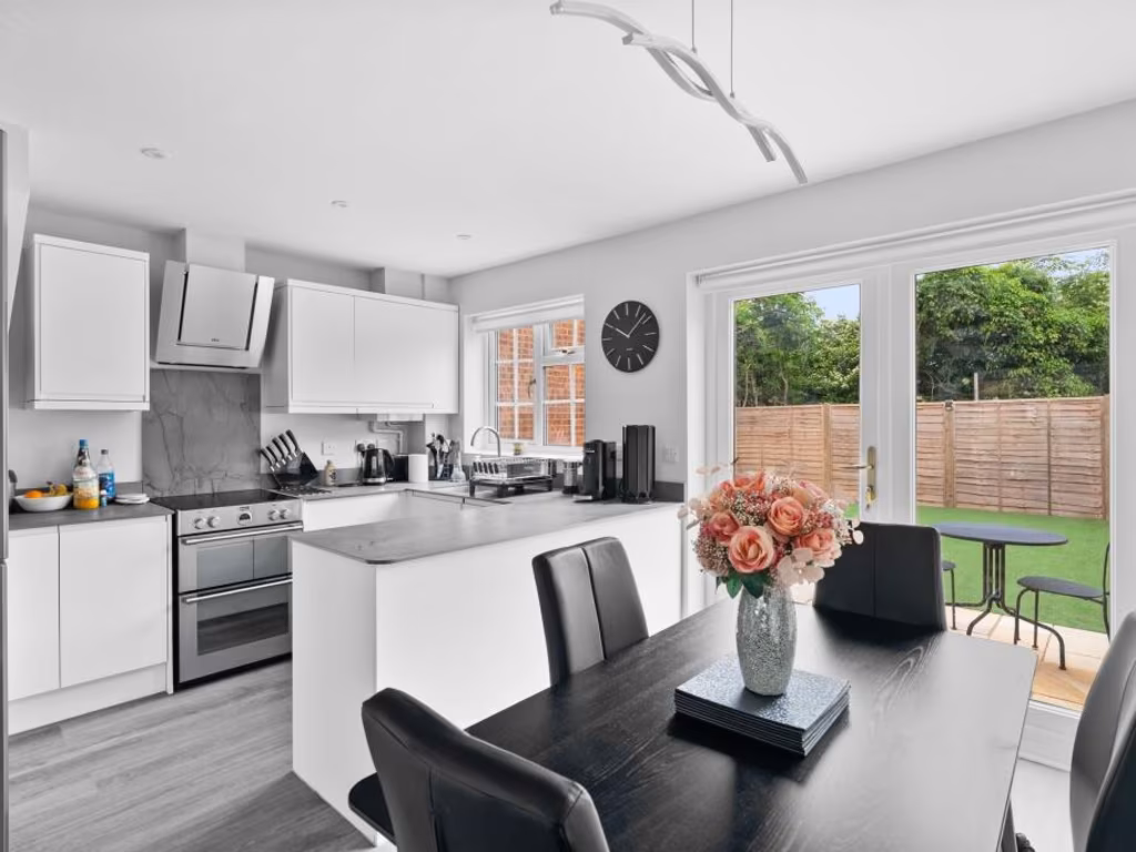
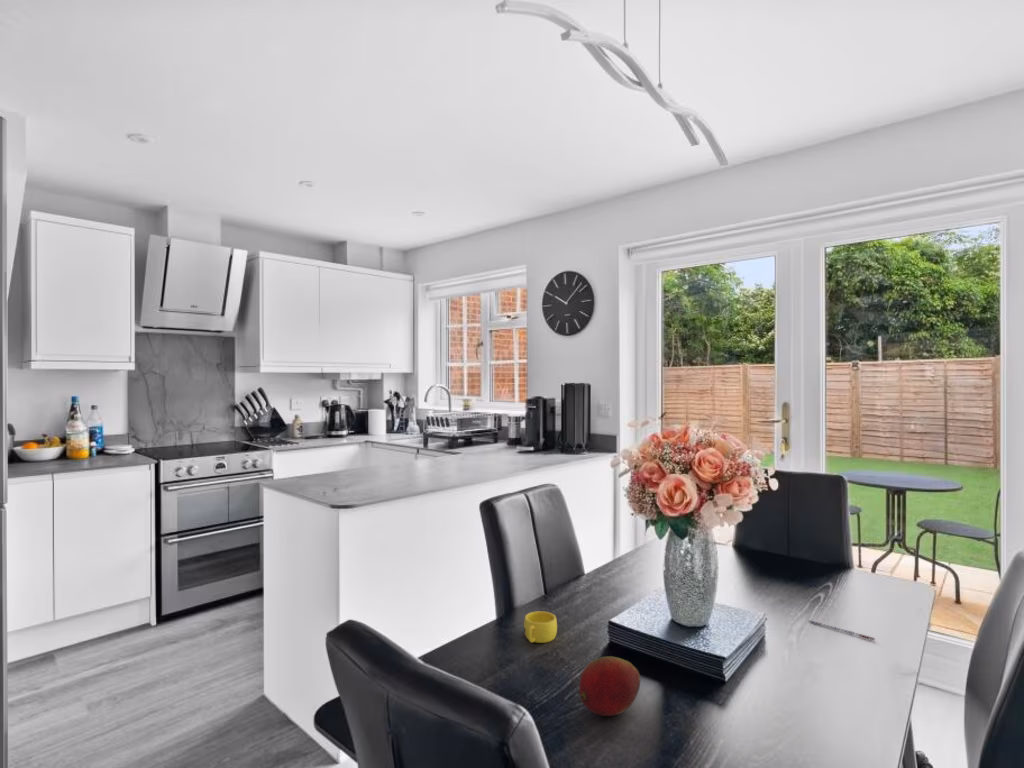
+ cup [523,610,558,644]
+ pen [808,619,876,641]
+ fruit [578,655,641,717]
